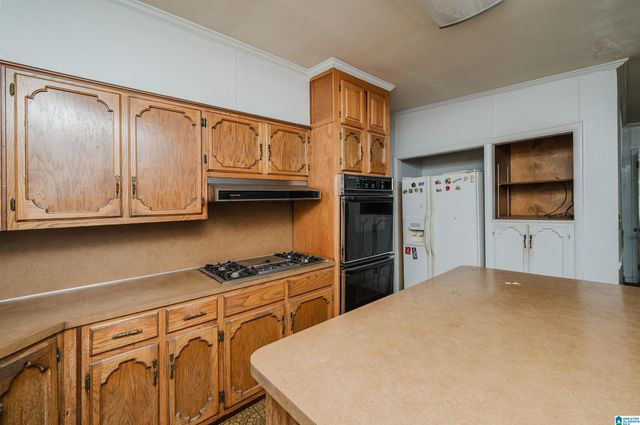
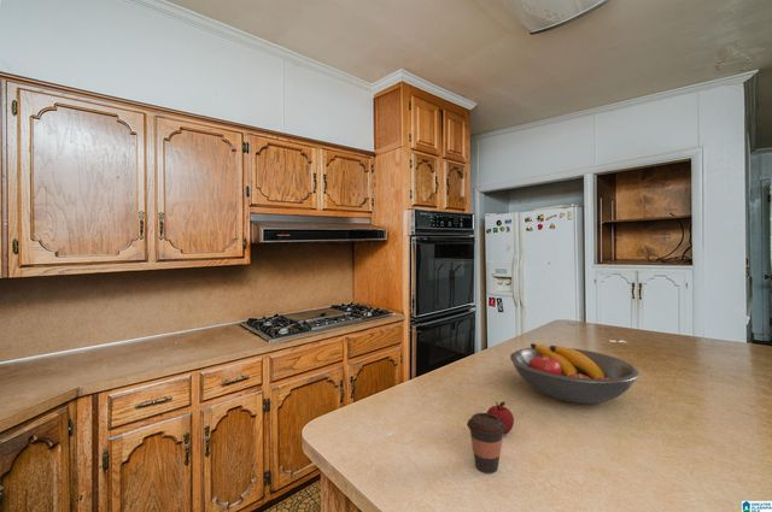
+ coffee cup [466,412,505,475]
+ apple [486,400,515,436]
+ fruit bowl [509,342,641,405]
